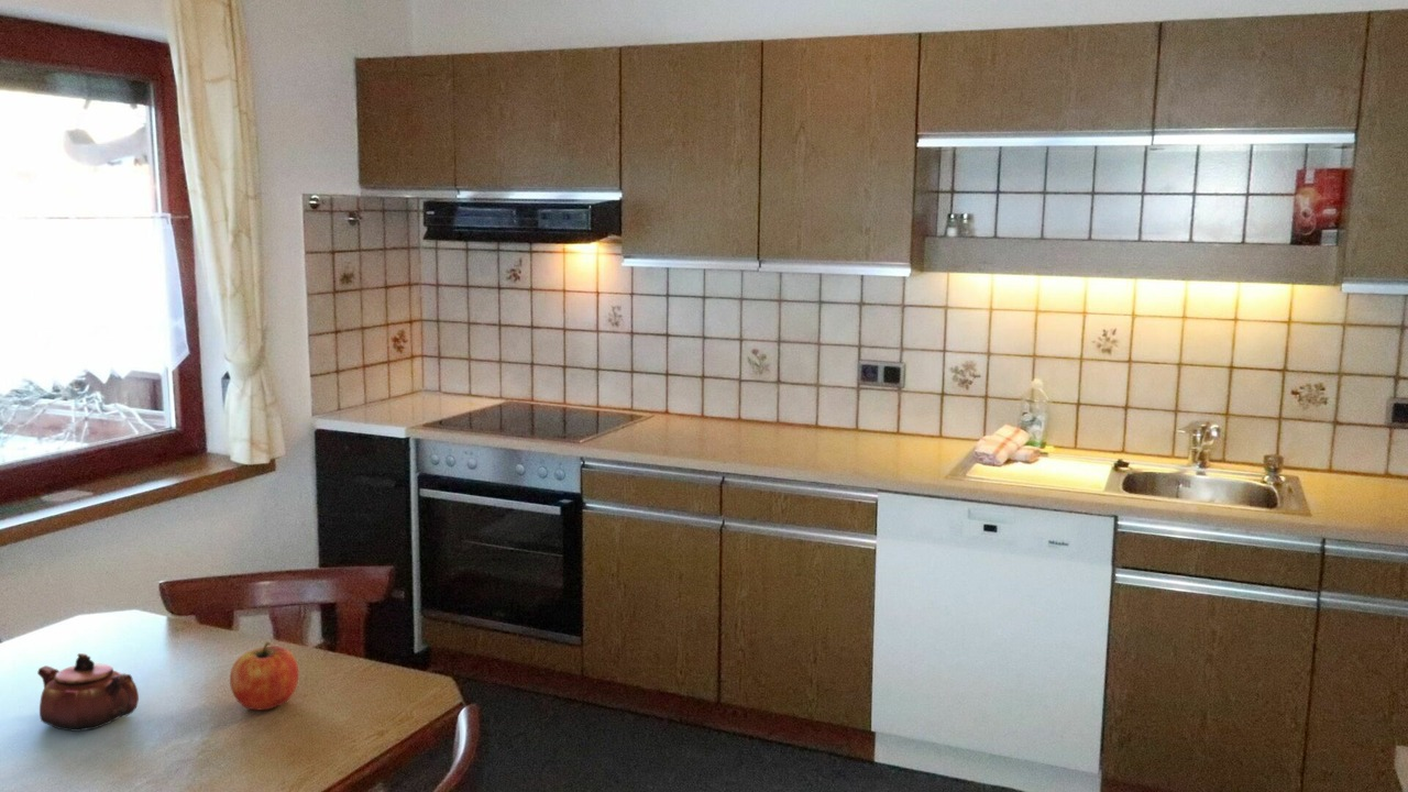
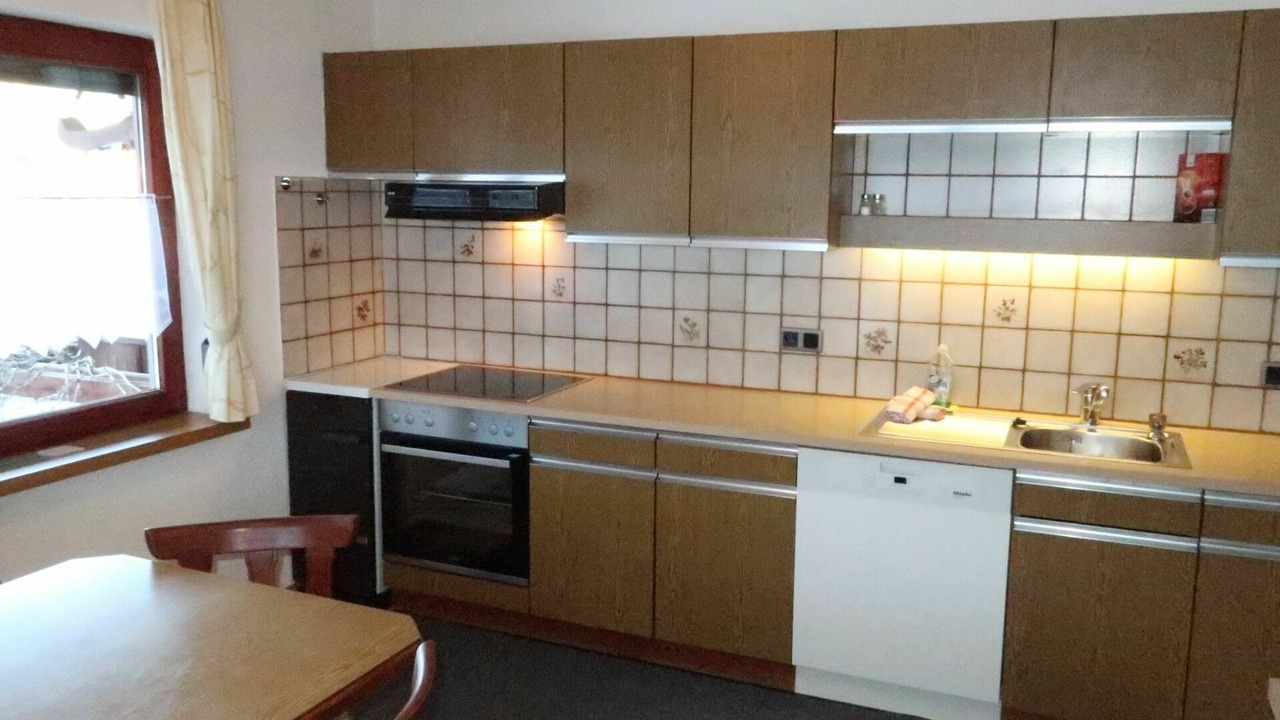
- teapot [36,652,140,733]
- fruit [229,641,299,711]
